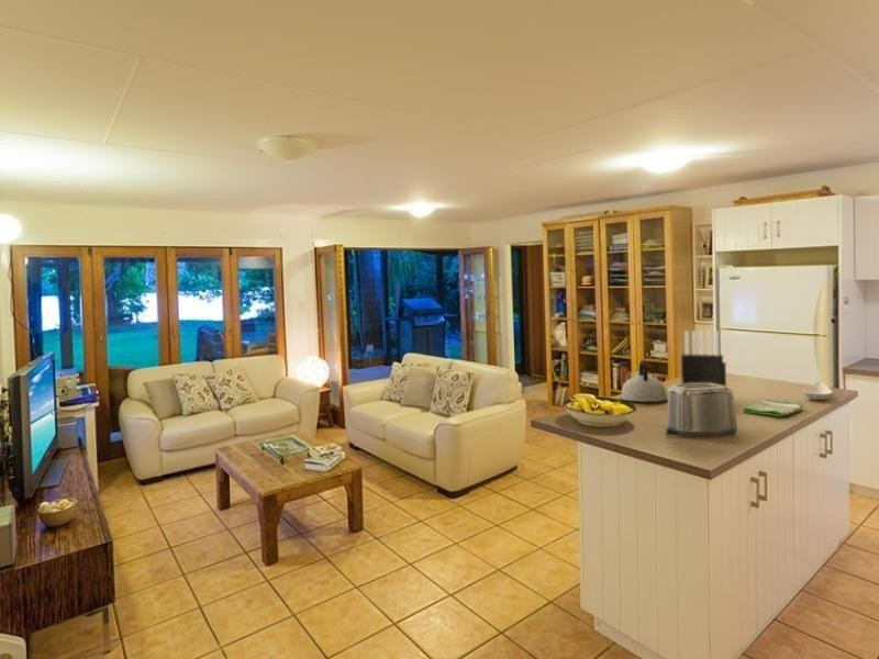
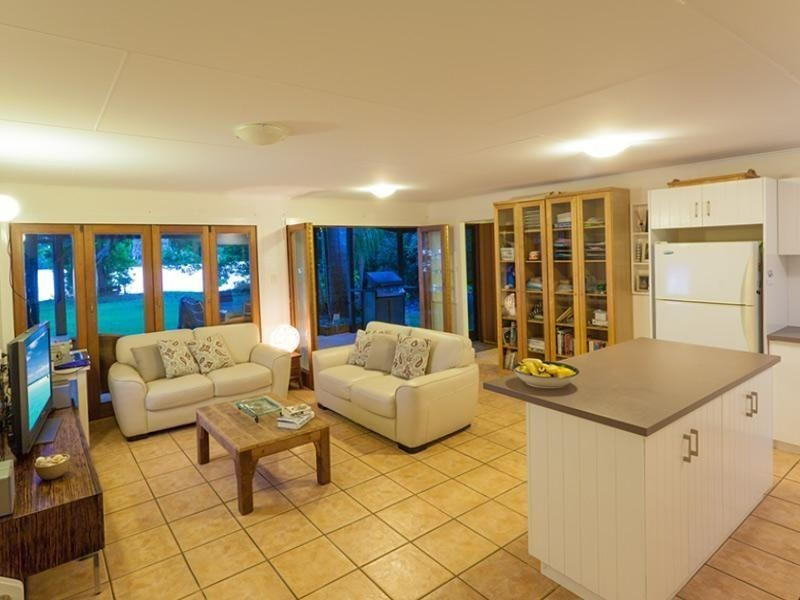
- spoon rest [802,381,834,401]
- dish towel [742,398,804,417]
- toaster [664,383,738,438]
- kettle [620,359,668,403]
- knife block [680,330,727,388]
